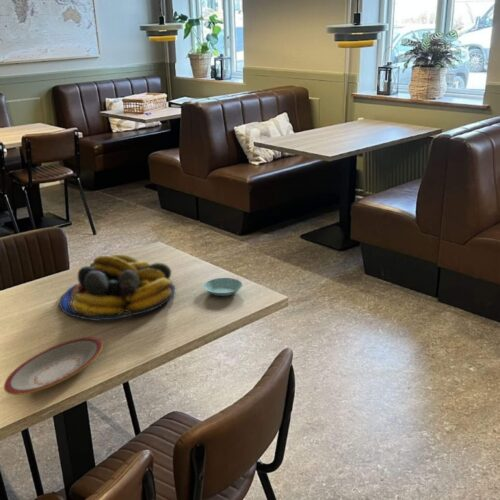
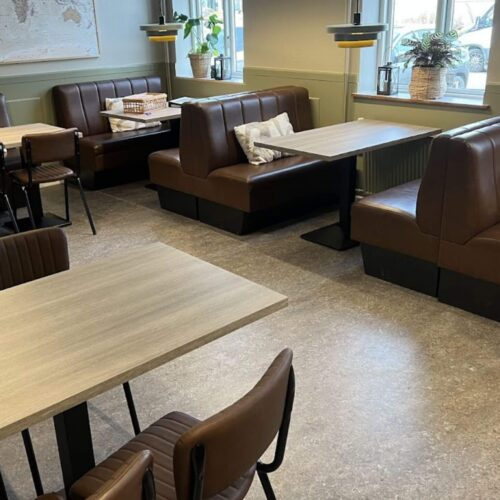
- fruit bowl [58,254,176,322]
- saucer [203,277,243,297]
- plate [3,336,104,396]
